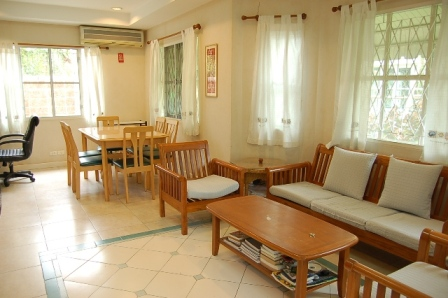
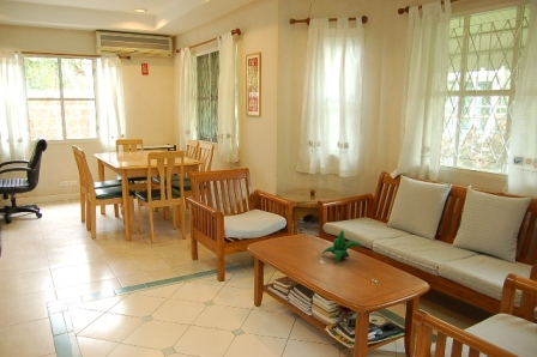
+ succulent plant [321,229,364,264]
